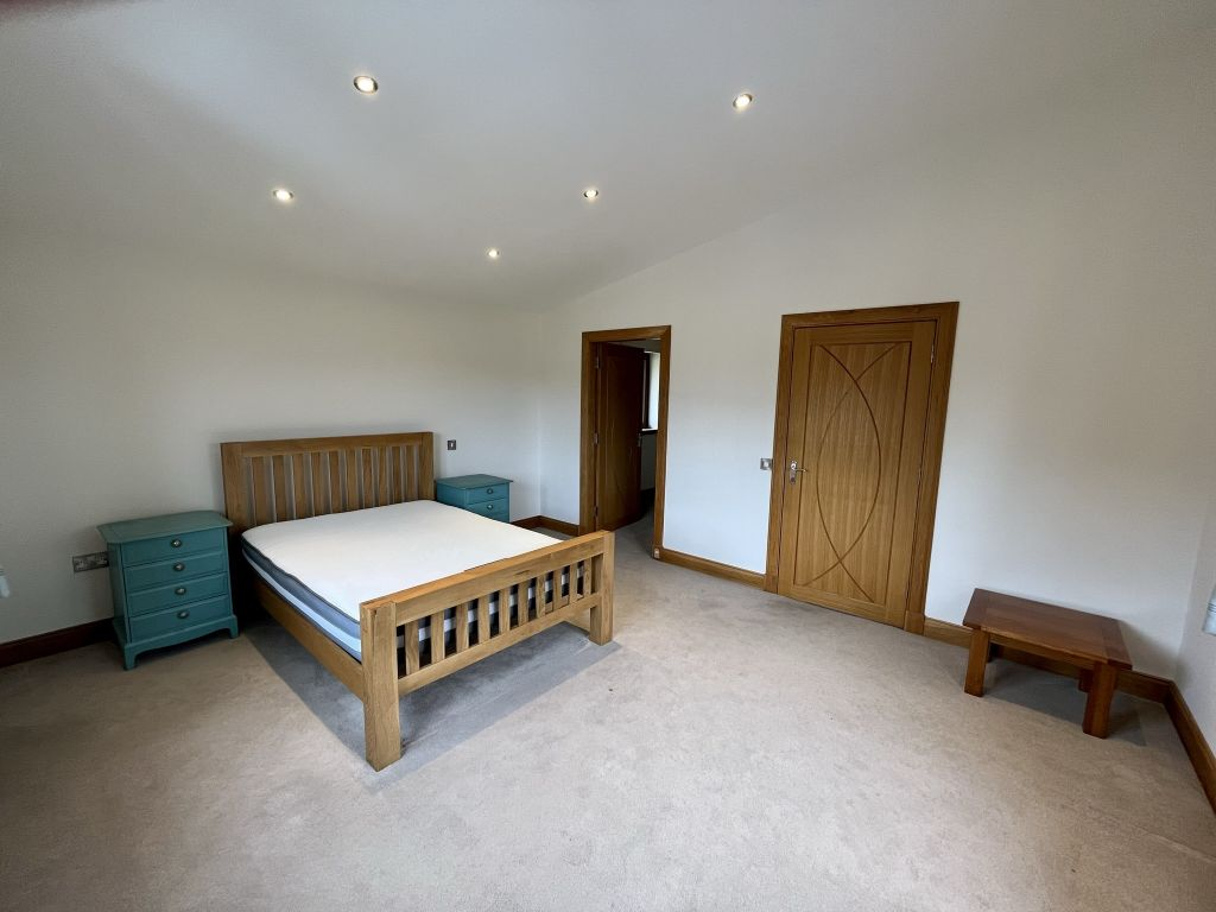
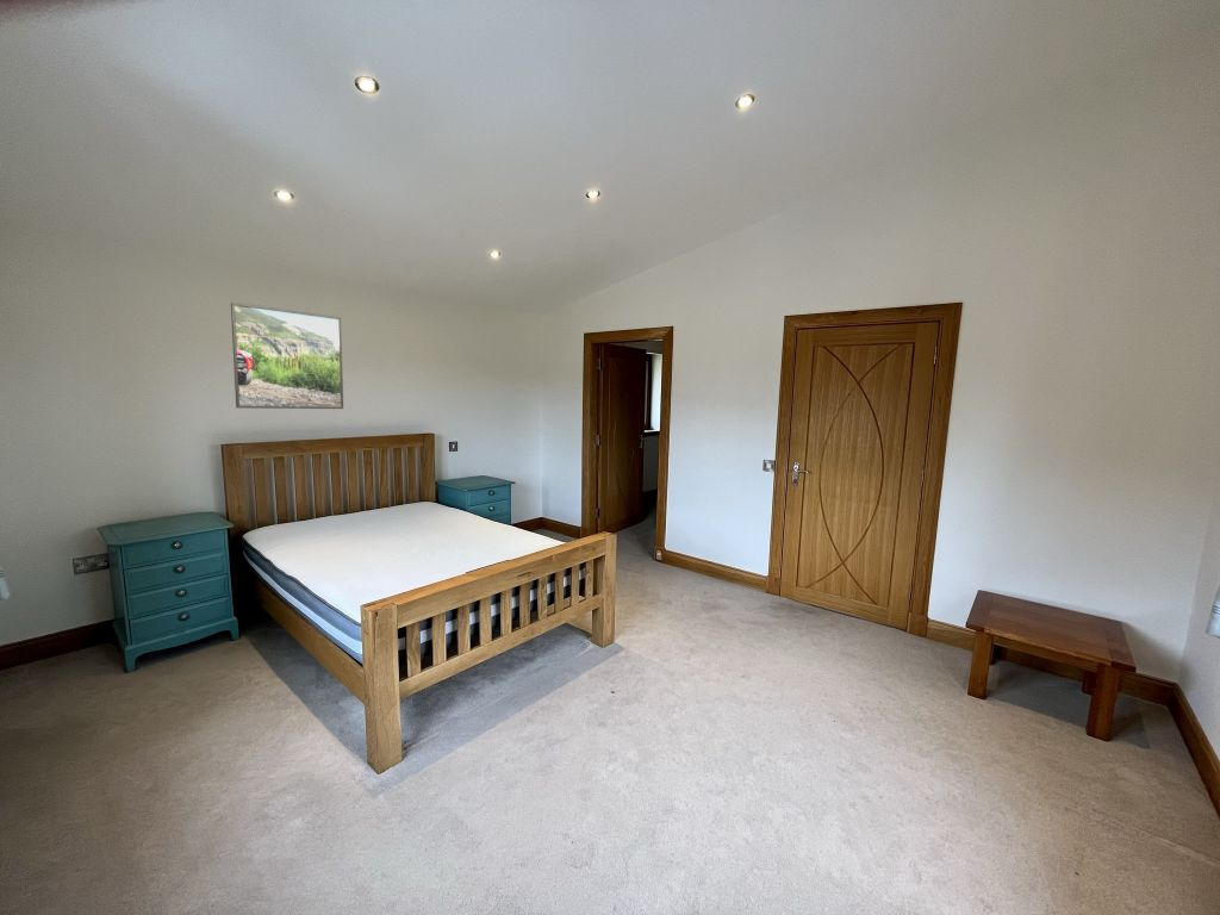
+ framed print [230,301,344,410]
